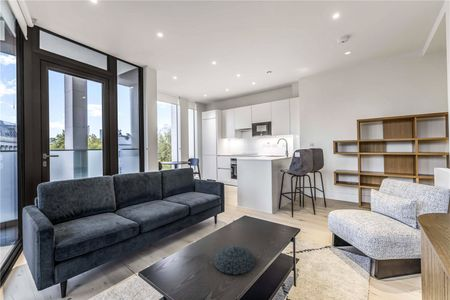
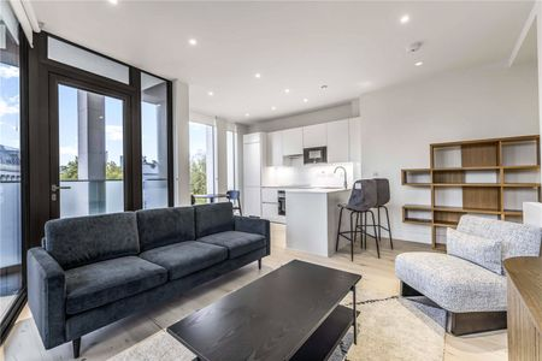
- bowl [213,244,256,276]
